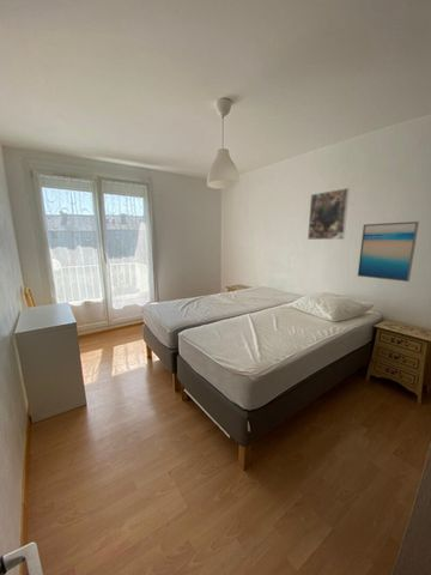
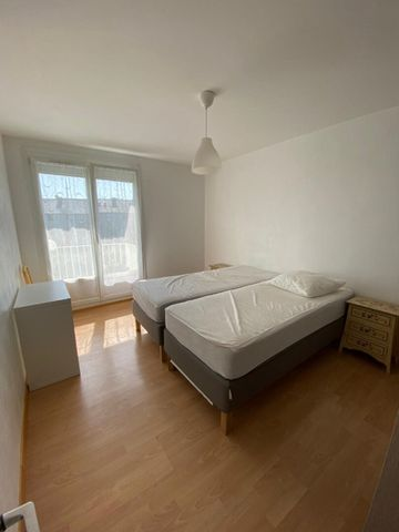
- wall art [357,220,420,283]
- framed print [306,187,351,241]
